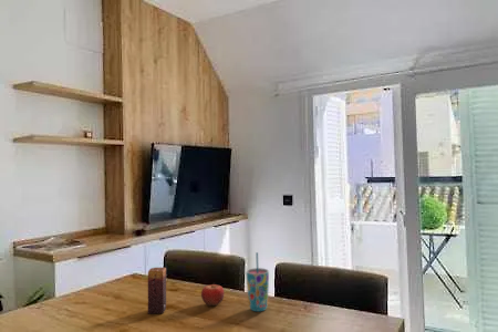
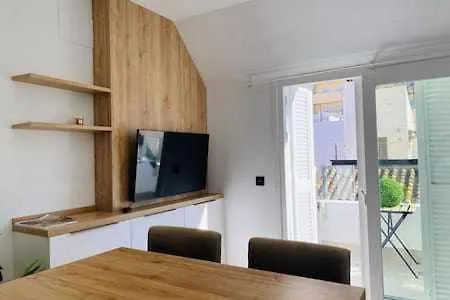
- fruit [200,281,225,307]
- cup [245,251,270,312]
- candle [147,267,167,315]
